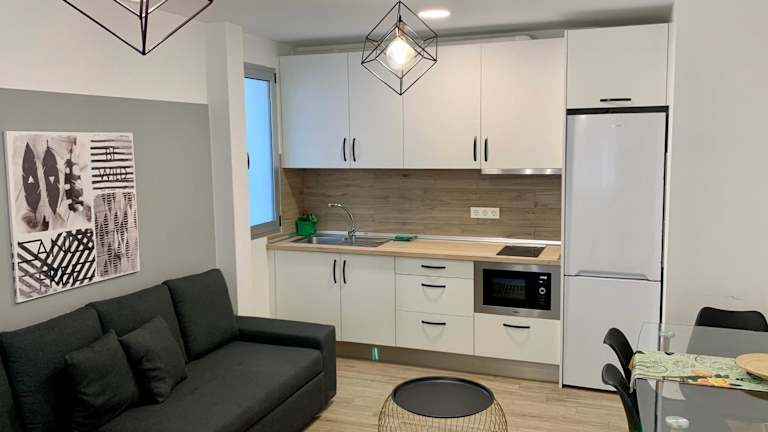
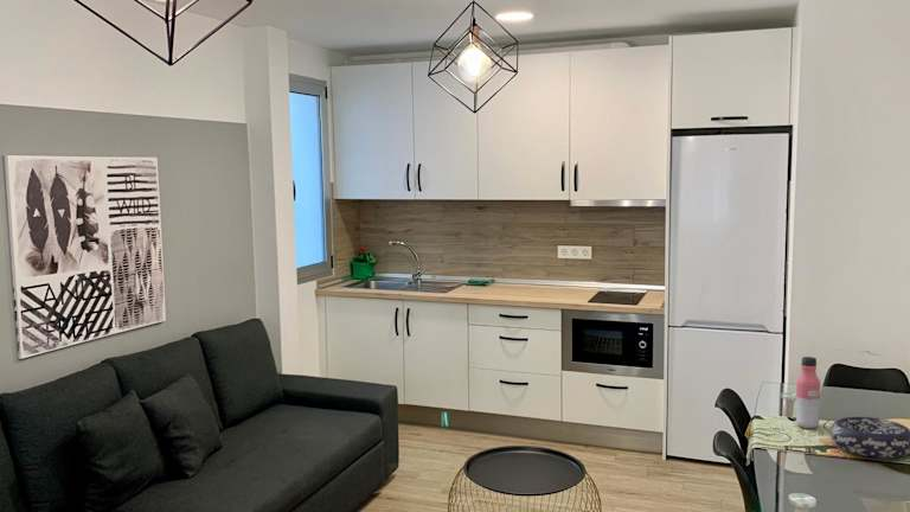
+ decorative bowl [829,416,910,459]
+ water bottle [795,356,821,429]
